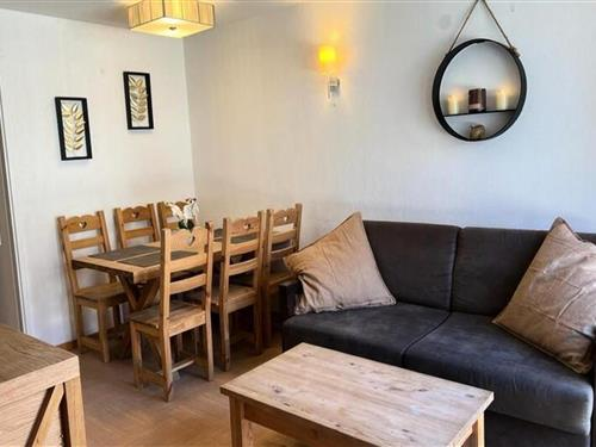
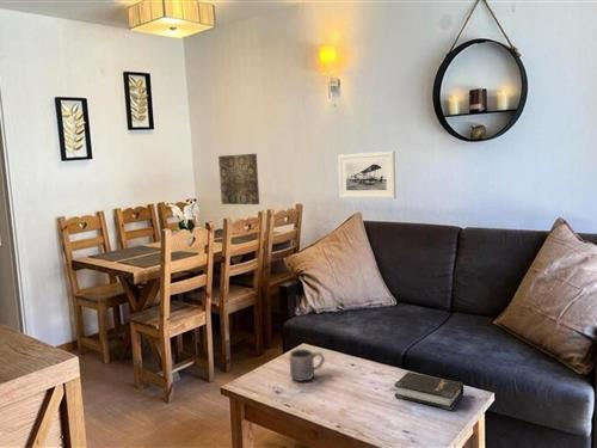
+ mug [289,348,326,382]
+ wall art [217,153,260,205]
+ hardback book [393,370,464,411]
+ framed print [337,151,398,200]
